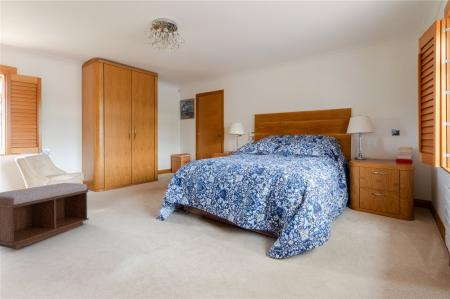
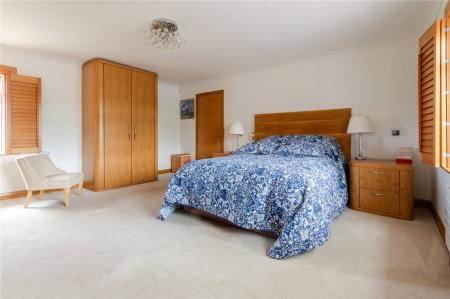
- bench [0,182,90,250]
